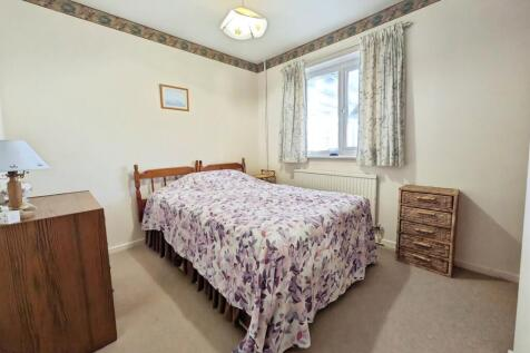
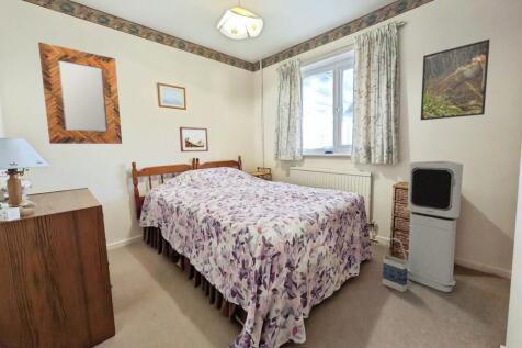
+ home mirror [37,42,123,145]
+ bag [382,237,408,293]
+ air purifier [407,160,464,293]
+ wall art [179,126,209,153]
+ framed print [420,38,491,121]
